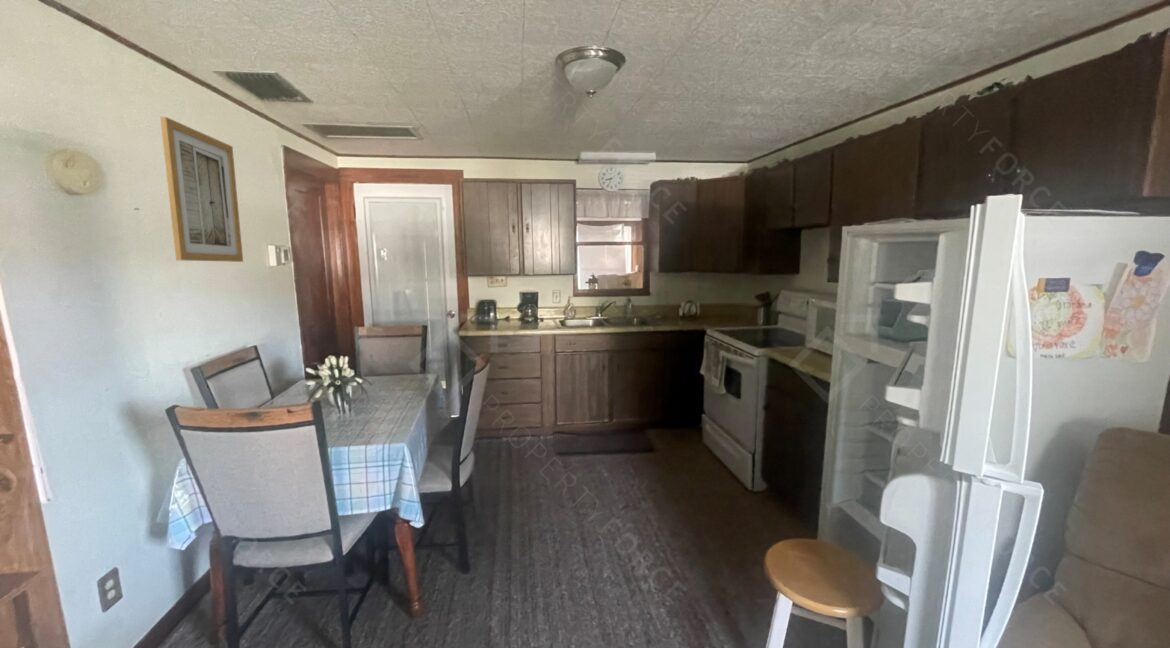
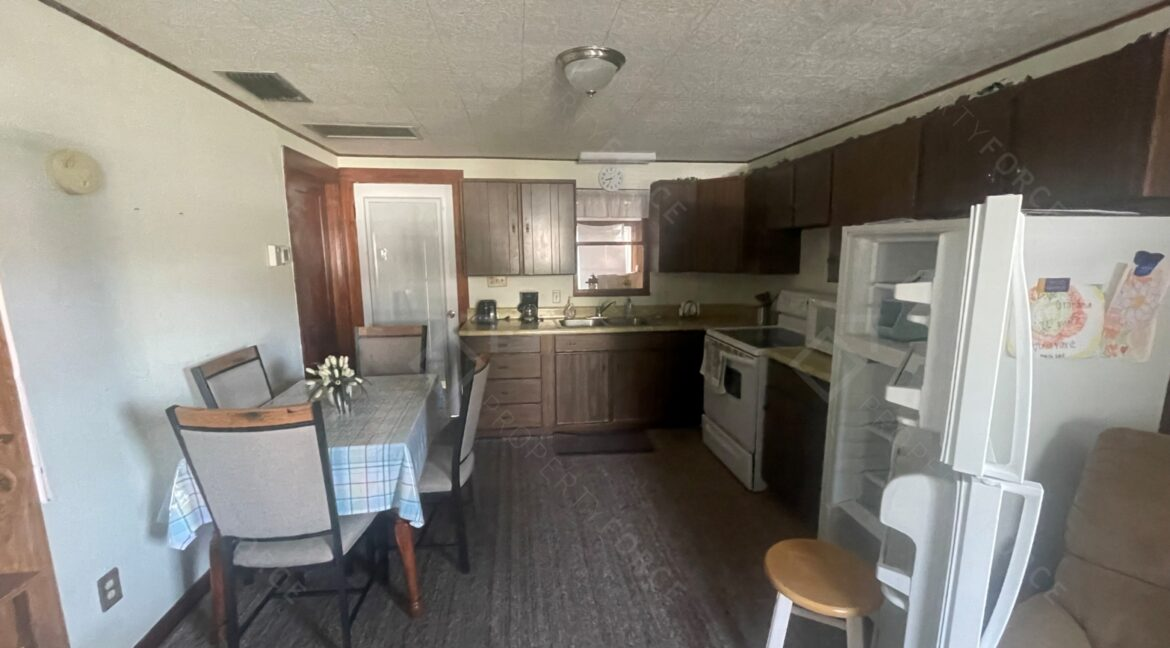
- wall art [159,116,244,263]
